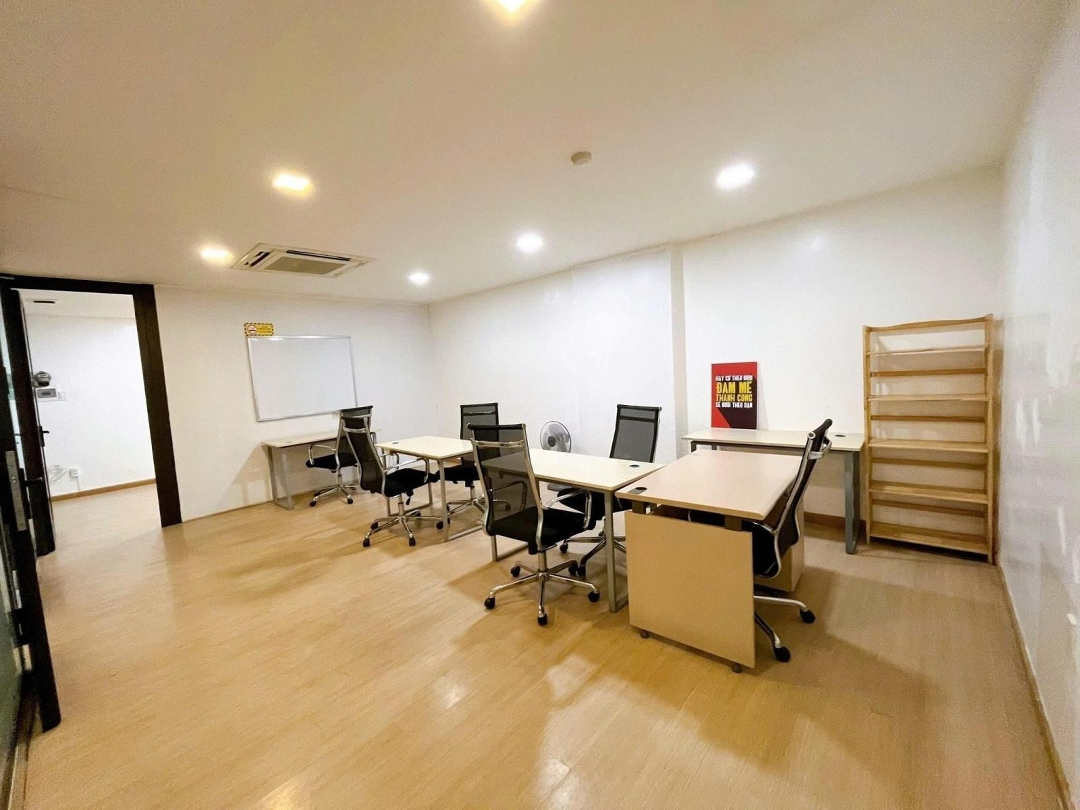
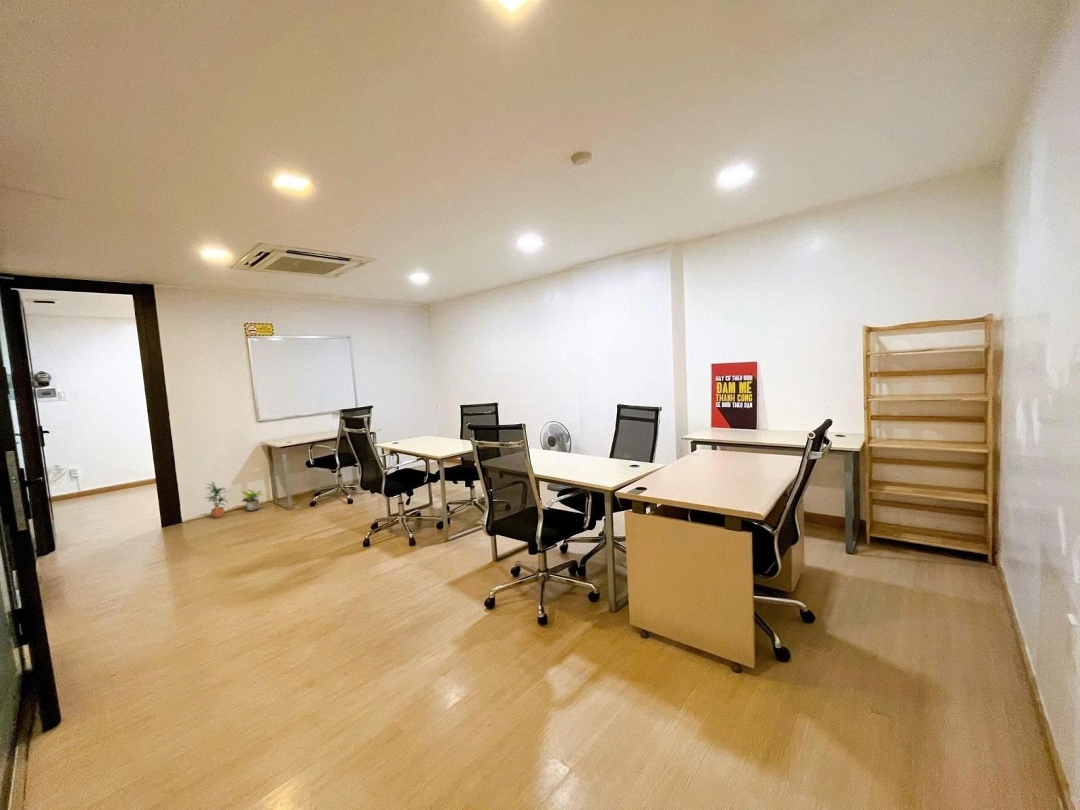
+ potted plant [240,489,264,512]
+ potted plant [205,481,230,519]
